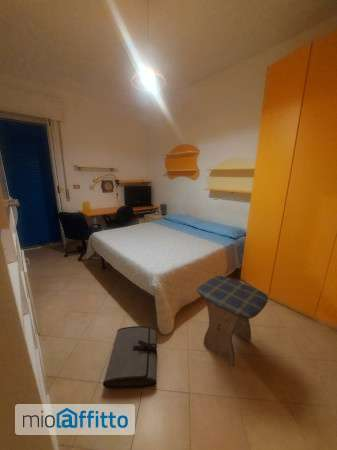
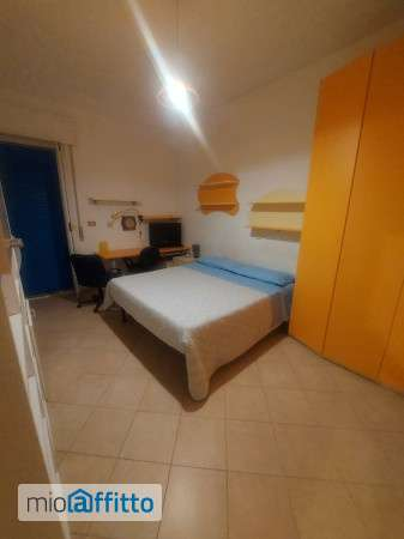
- stool [196,275,269,368]
- tool roll [102,325,158,389]
